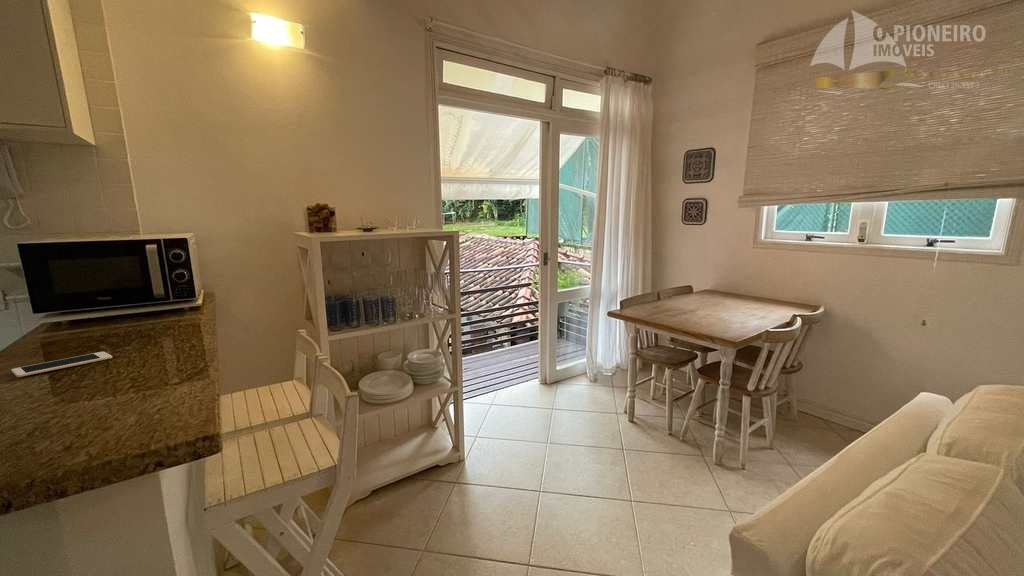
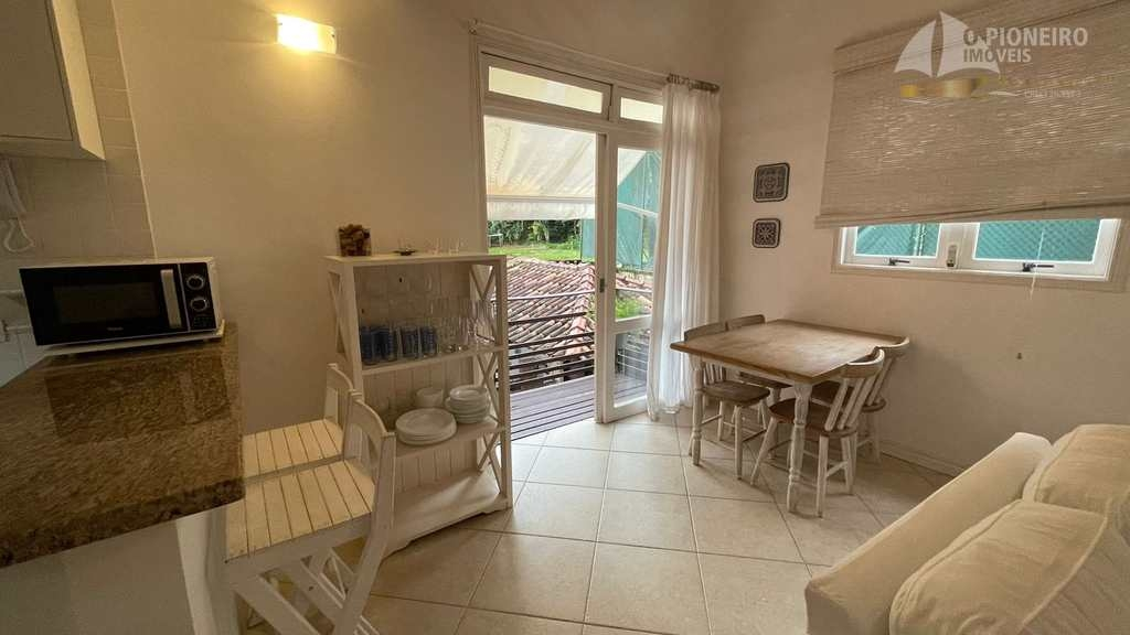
- cell phone [10,351,113,378]
